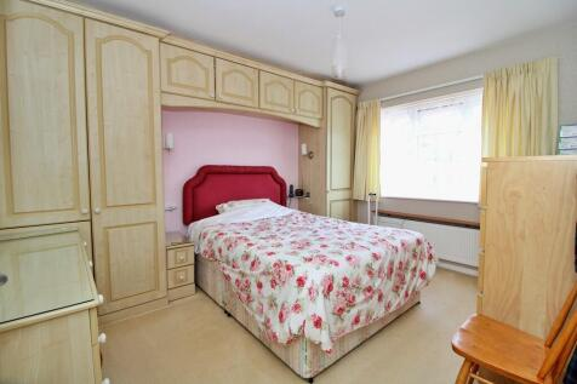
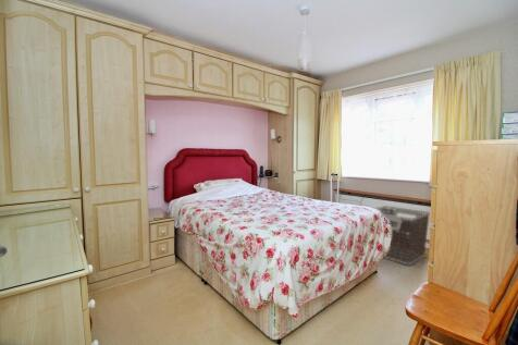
+ clothes hamper [373,205,431,266]
